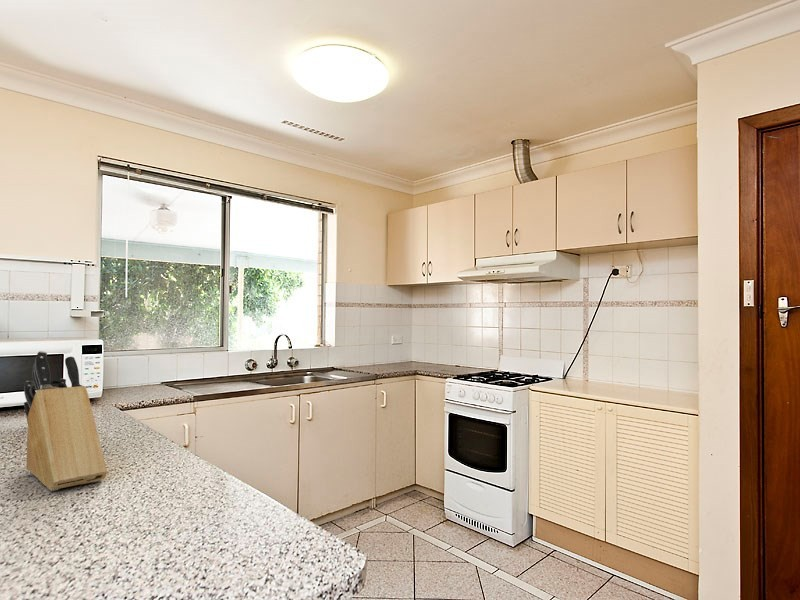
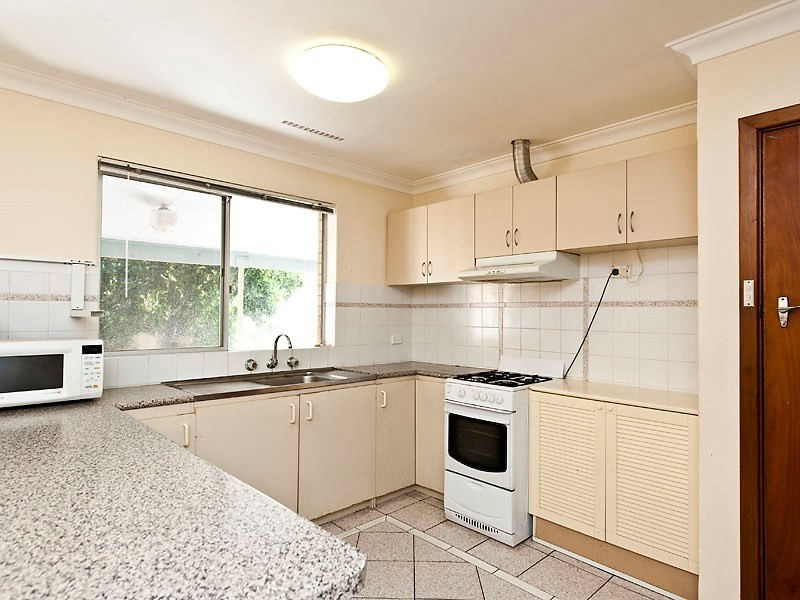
- knife block [23,350,108,492]
